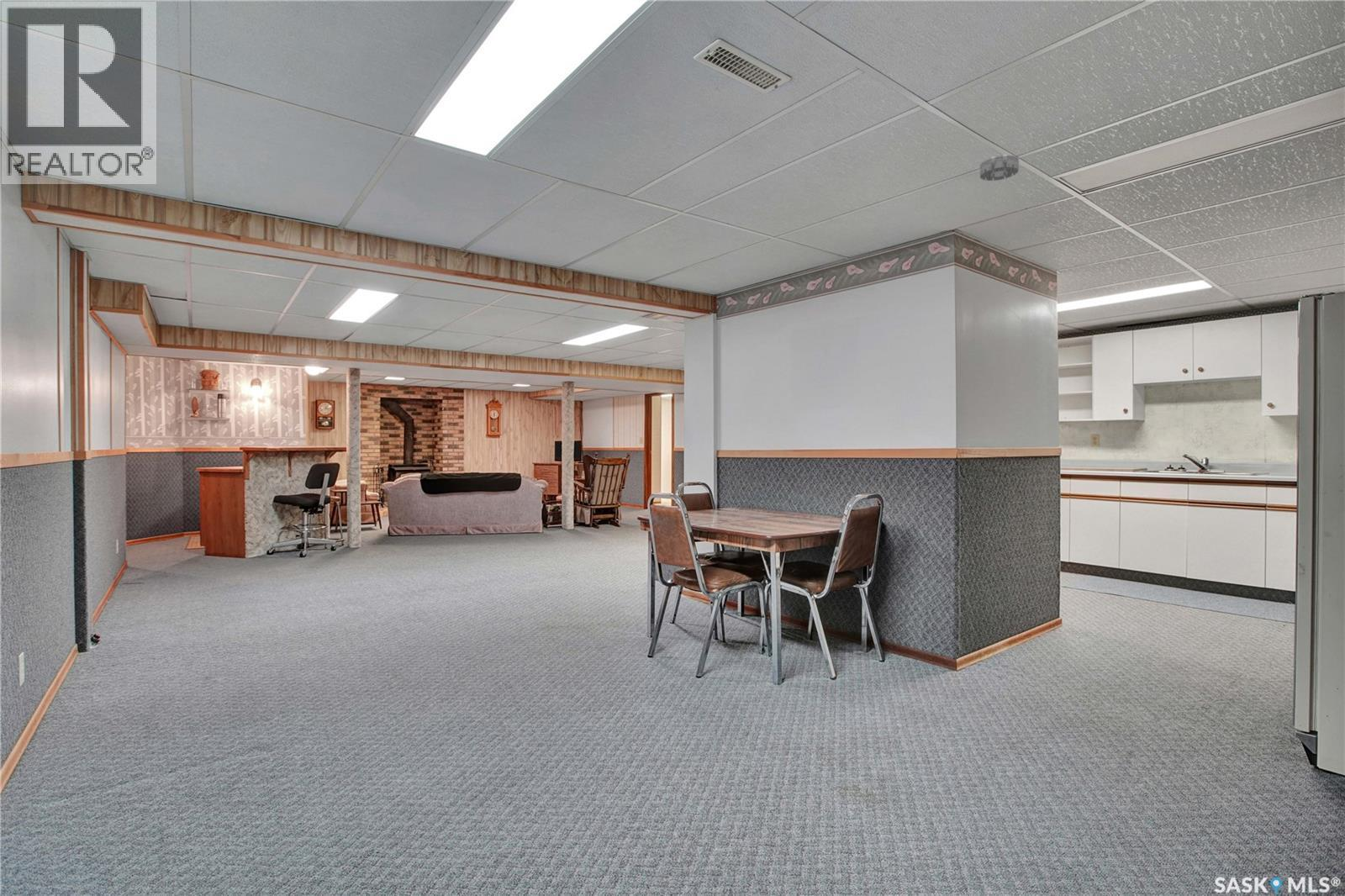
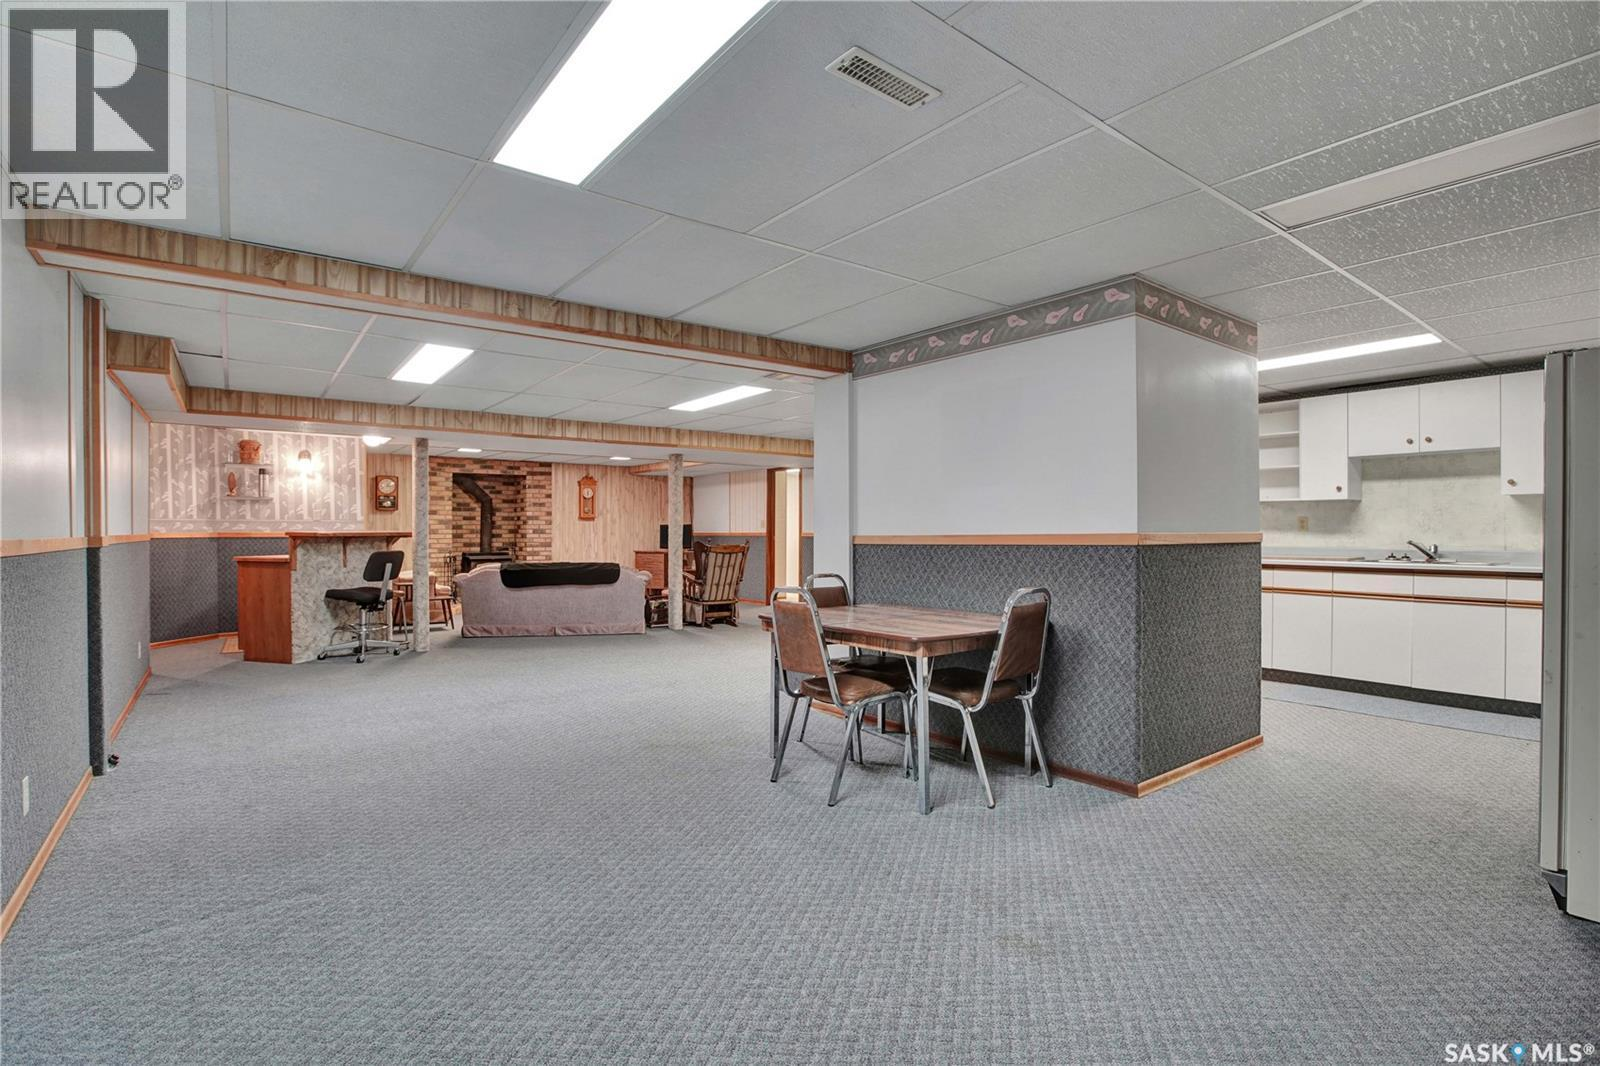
- smoke detector [979,154,1020,182]
